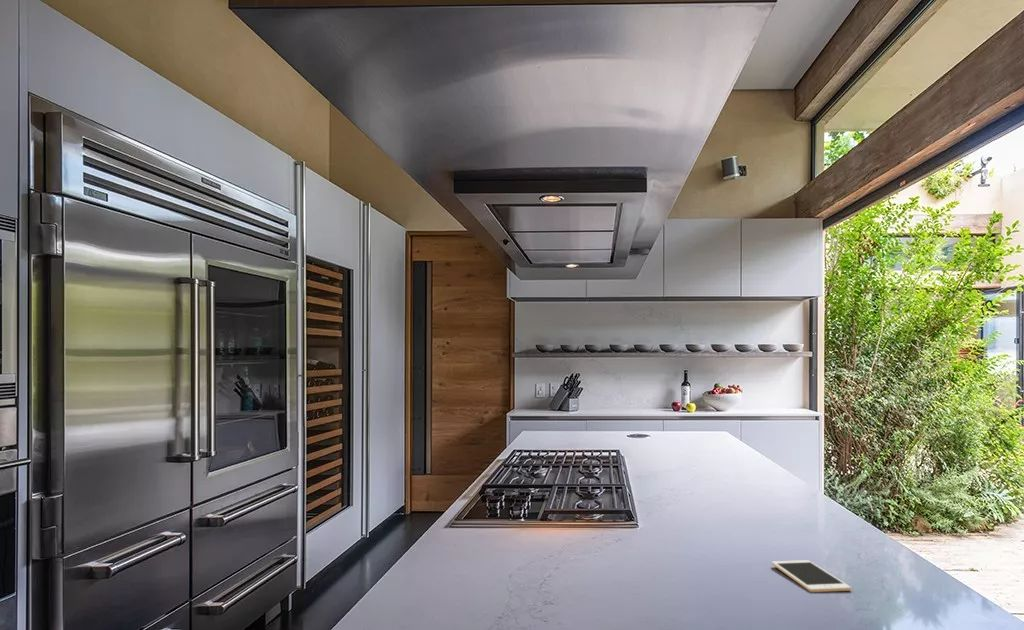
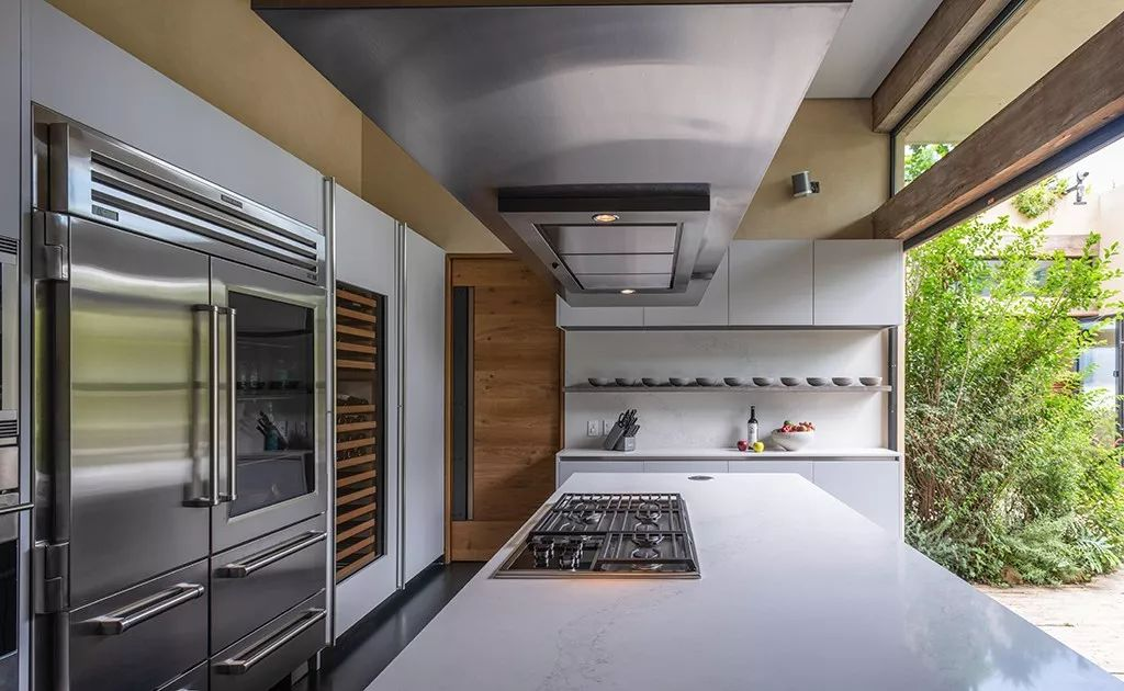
- cell phone [771,559,852,593]
